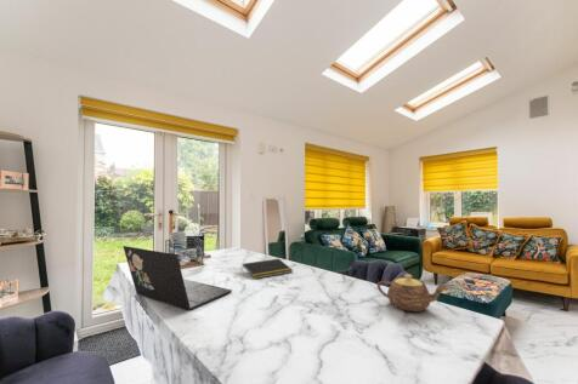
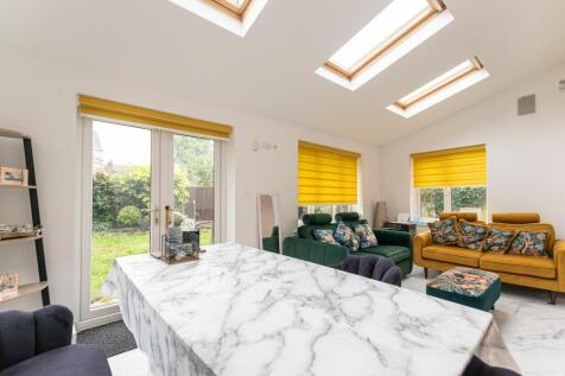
- notepad [240,258,294,280]
- teapot [376,274,448,313]
- laptop [121,245,233,311]
